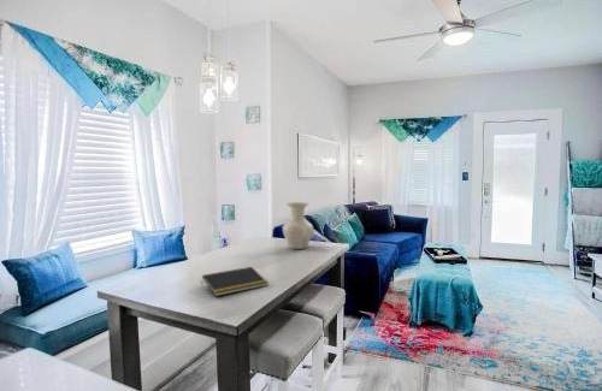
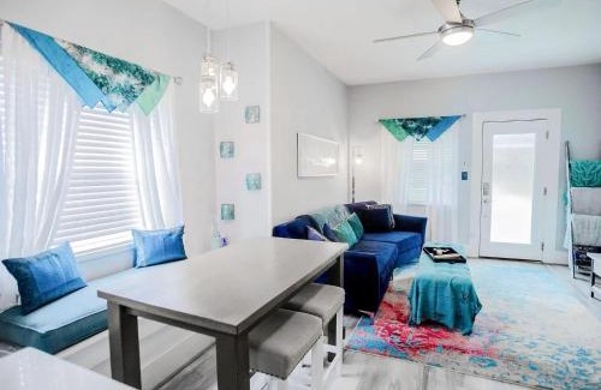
- notepad [200,266,268,297]
- vase [282,201,314,250]
